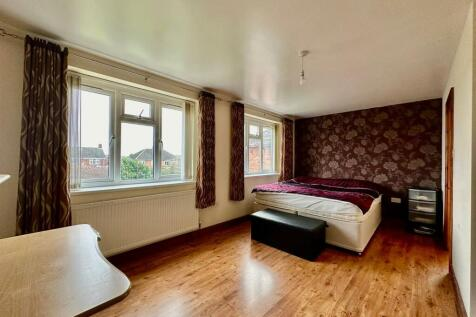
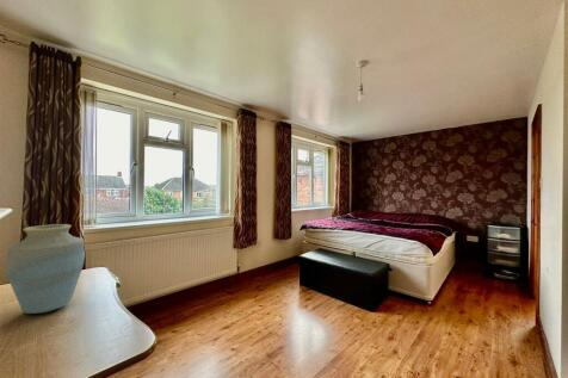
+ vase [5,223,86,315]
